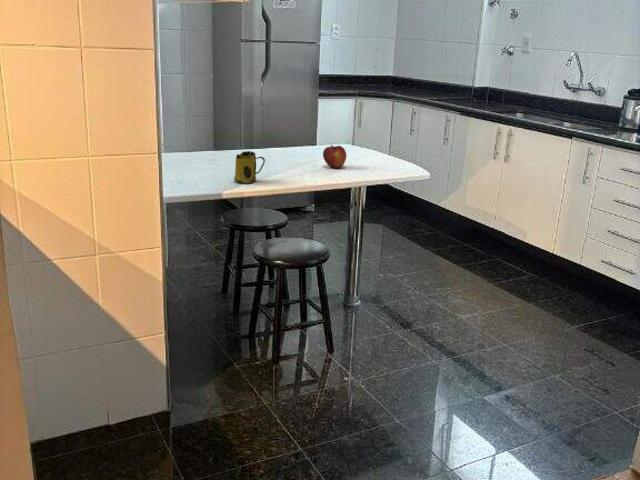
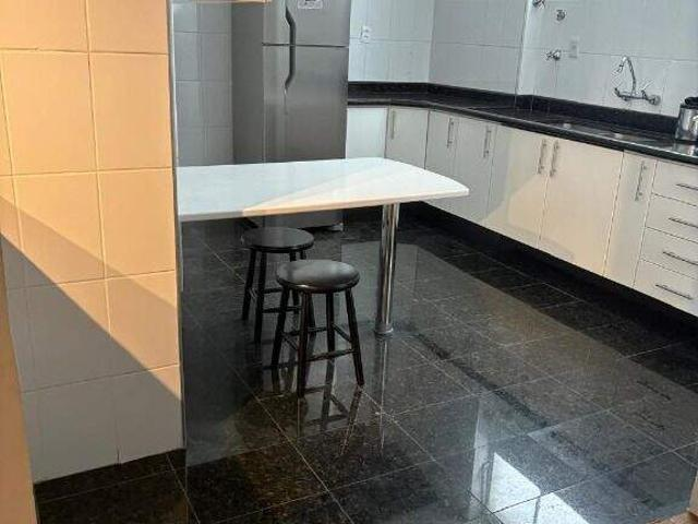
- mug [233,150,266,184]
- fruit [322,144,347,169]
